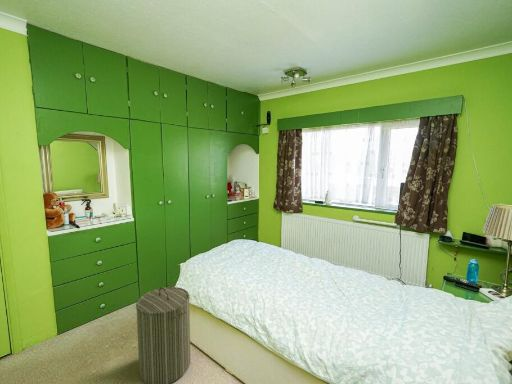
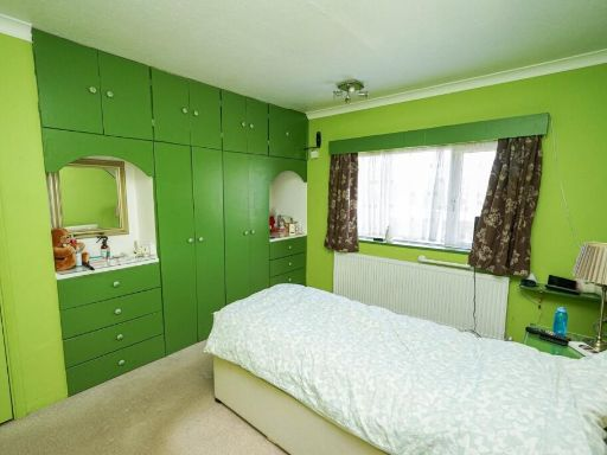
- laundry hamper [135,286,191,384]
